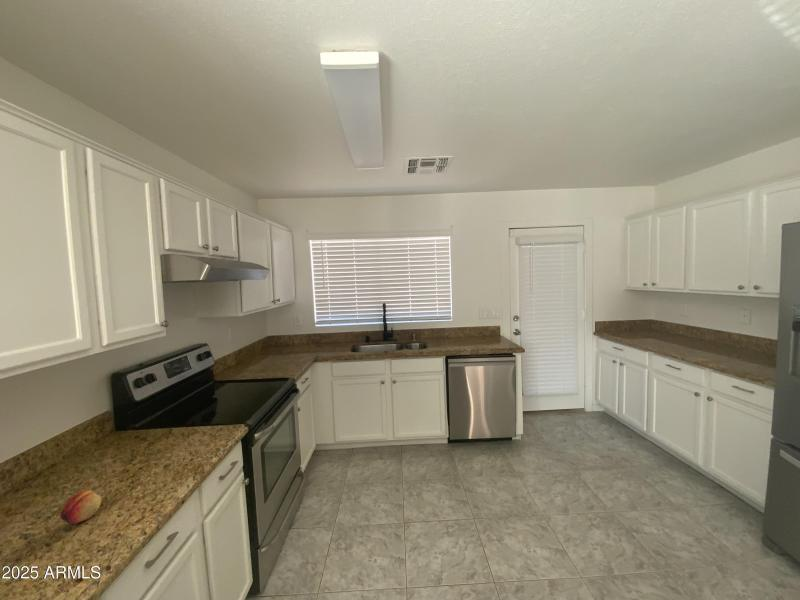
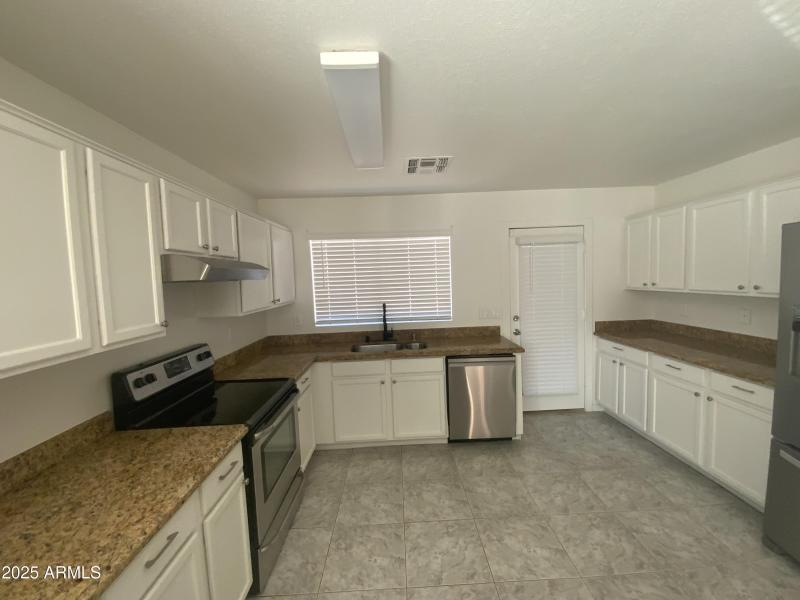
- fruit [59,489,102,525]
